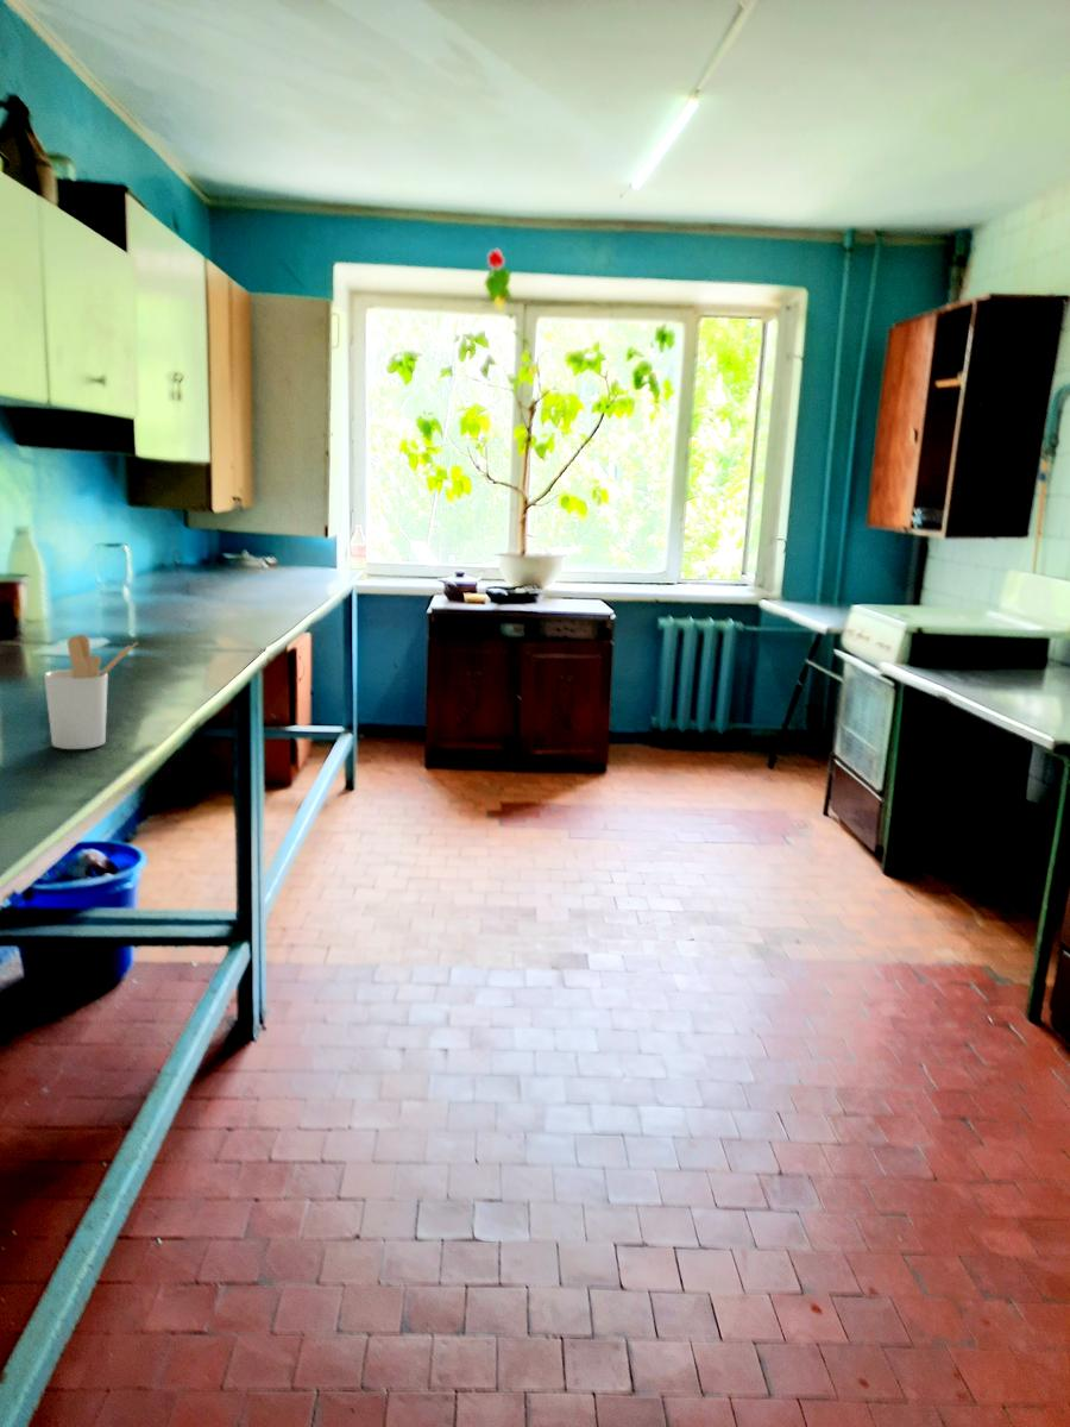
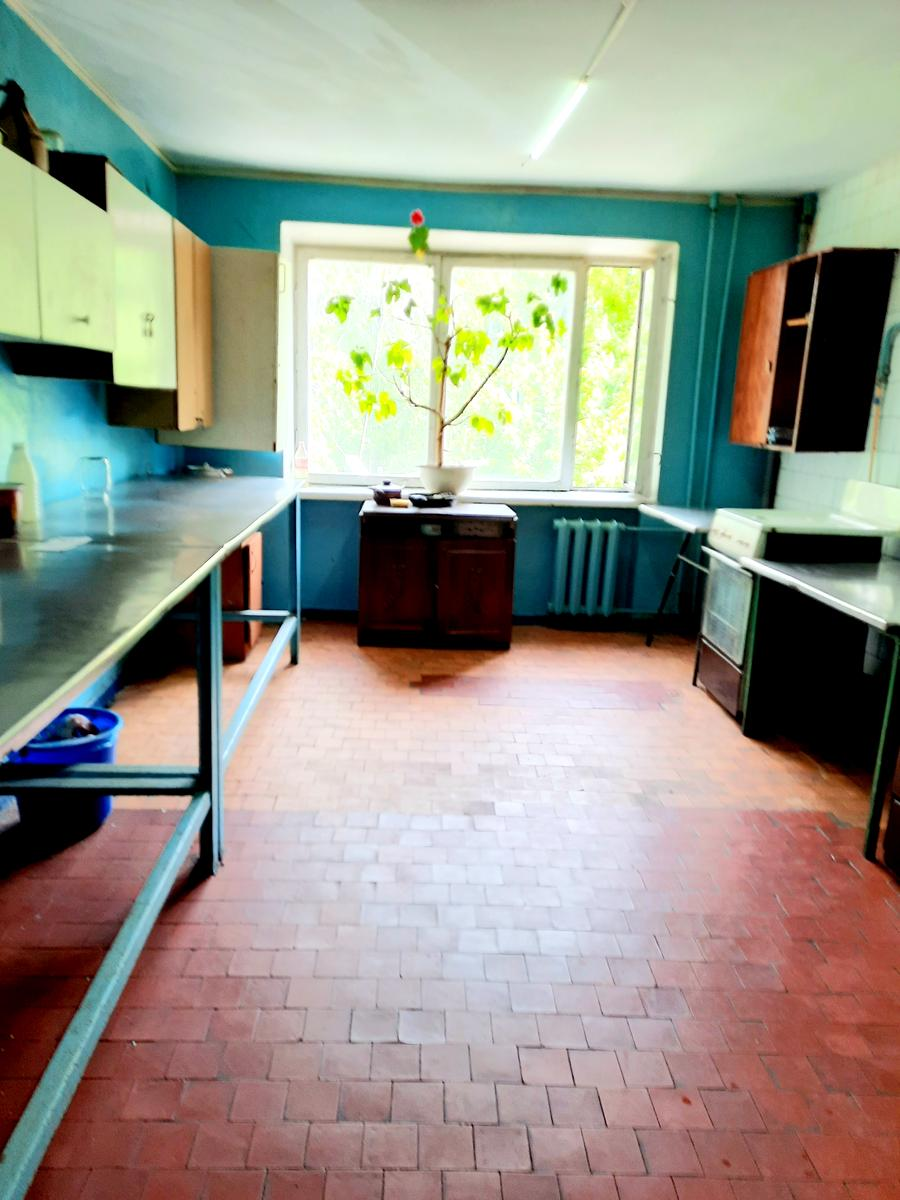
- utensil holder [43,633,139,750]
